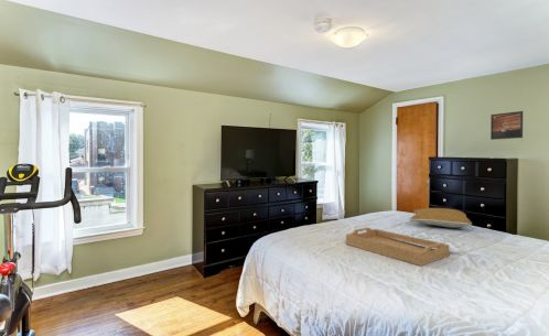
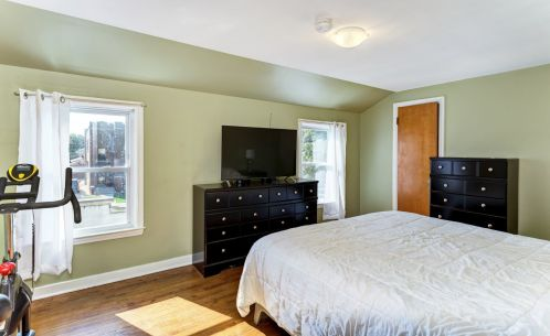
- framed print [489,110,524,141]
- pillow [410,207,473,229]
- serving tray [345,227,450,267]
